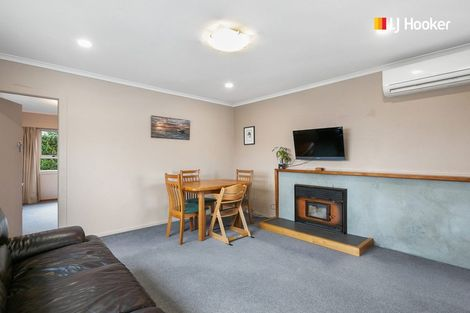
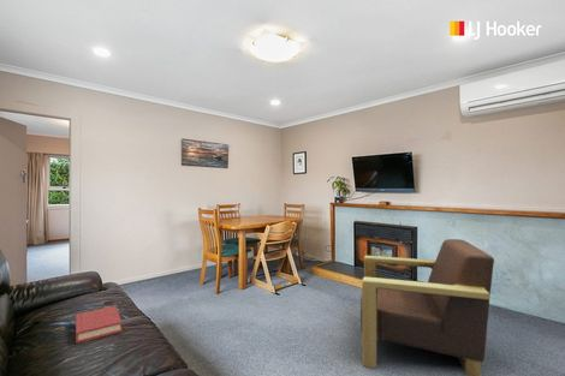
+ hardback book [75,305,123,345]
+ armchair [359,238,495,376]
